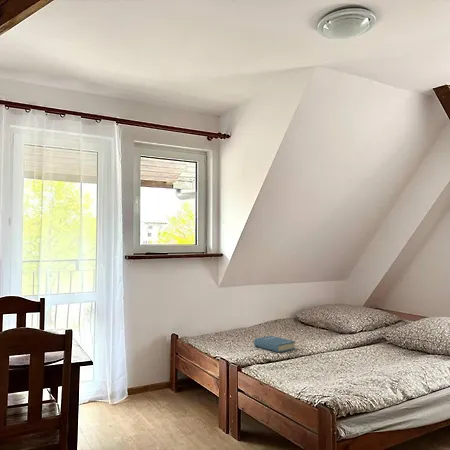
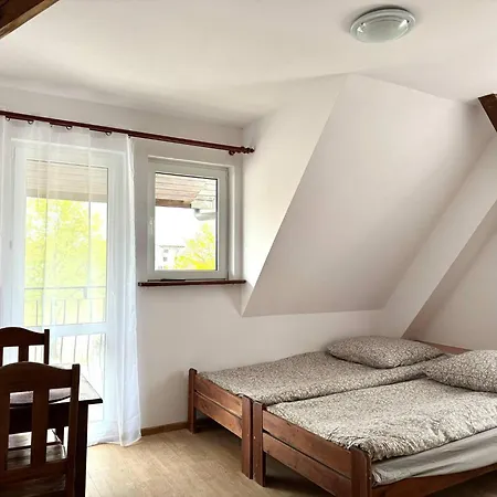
- hardback book [253,335,296,353]
